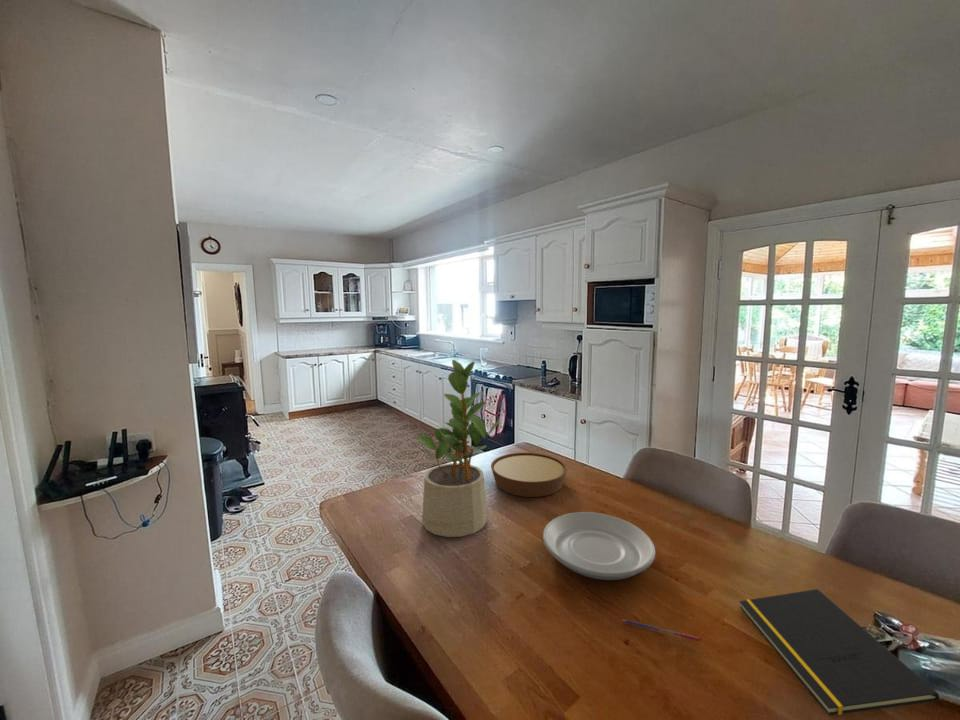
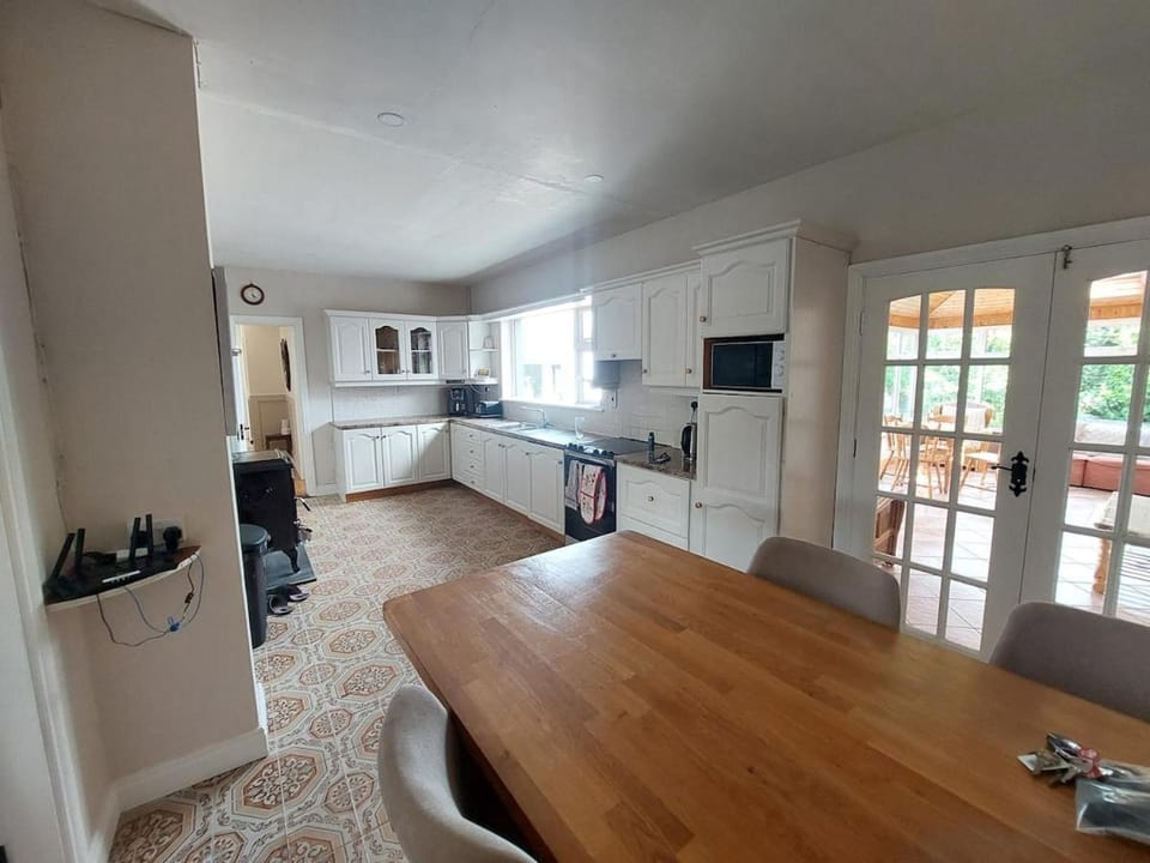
- notepad [738,588,940,716]
- pen [622,618,701,643]
- plate [542,511,656,581]
- bowl [490,452,568,498]
- potted plant [416,359,502,538]
